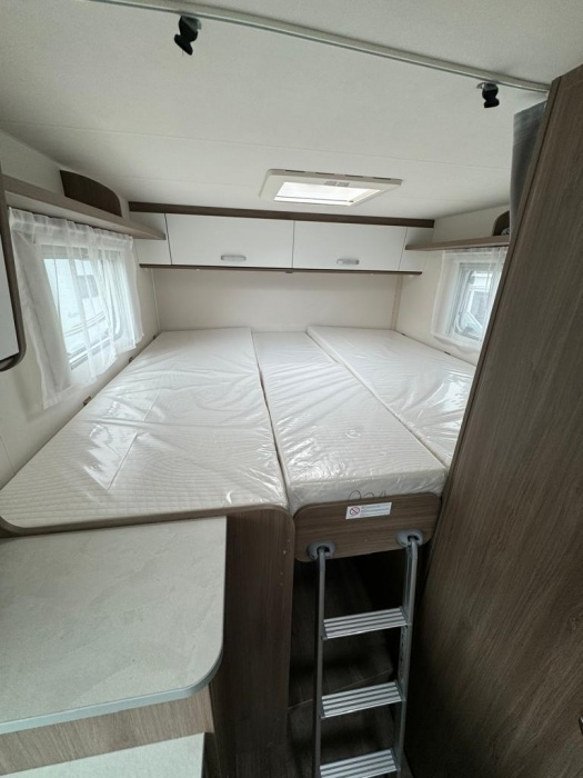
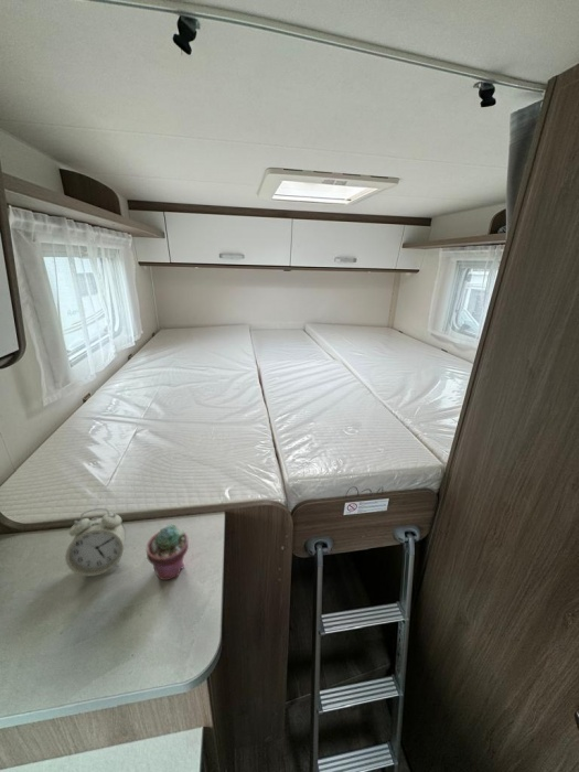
+ alarm clock [64,507,127,578]
+ potted succulent [146,524,190,581]
